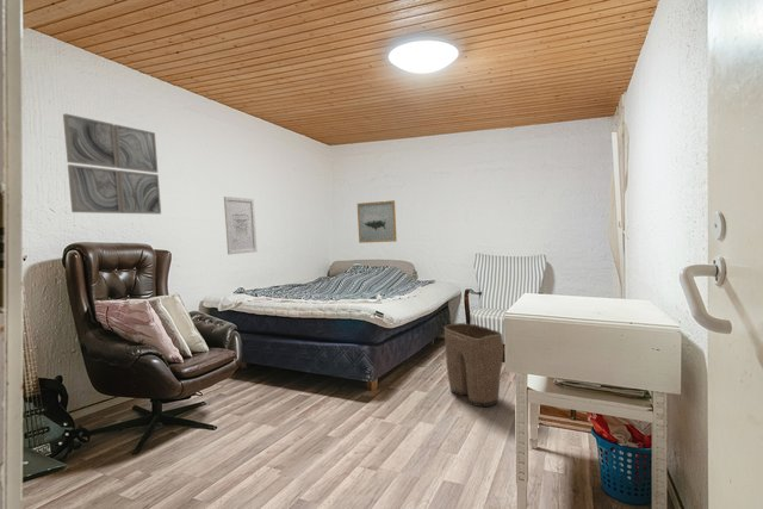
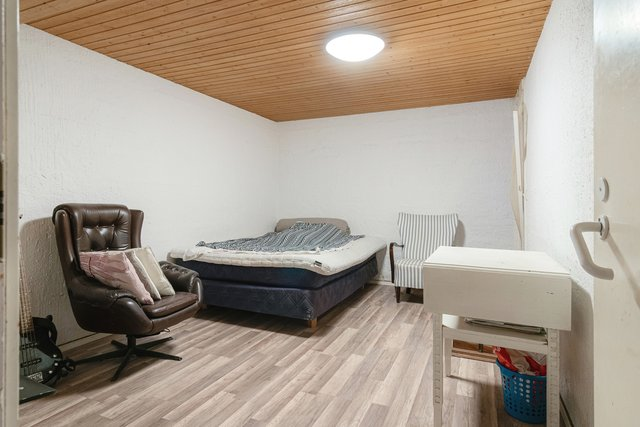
- laundry basket [443,322,504,408]
- wall art [62,113,162,216]
- wall art [223,195,259,256]
- wall art [356,199,398,244]
